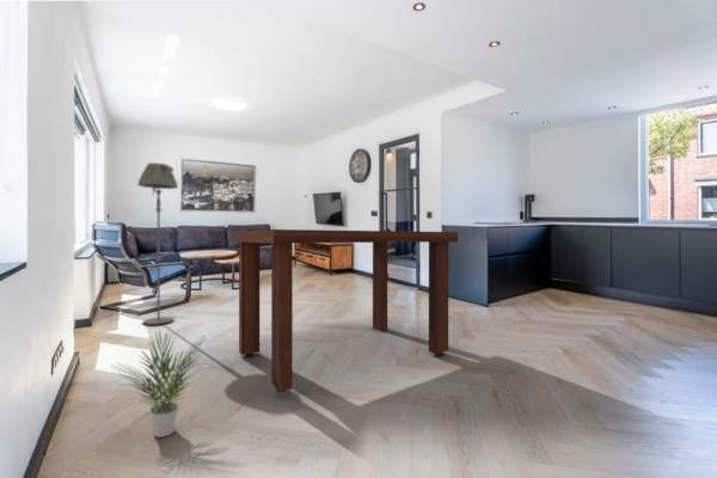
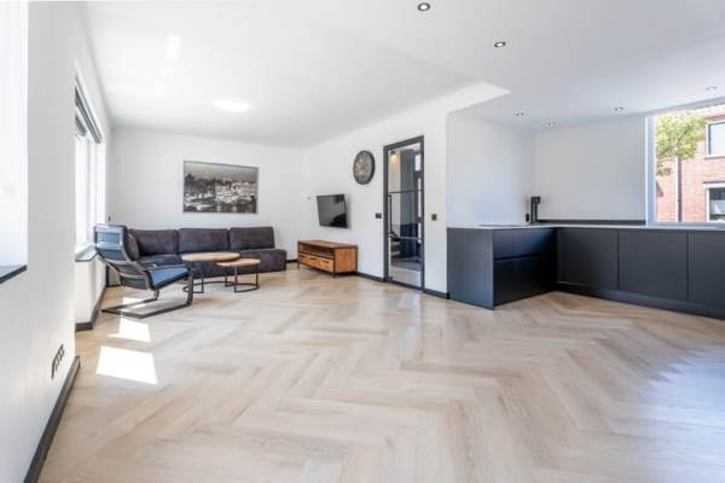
- potted plant [110,330,206,439]
- floor lamp [136,161,179,326]
- dining table [229,228,459,393]
